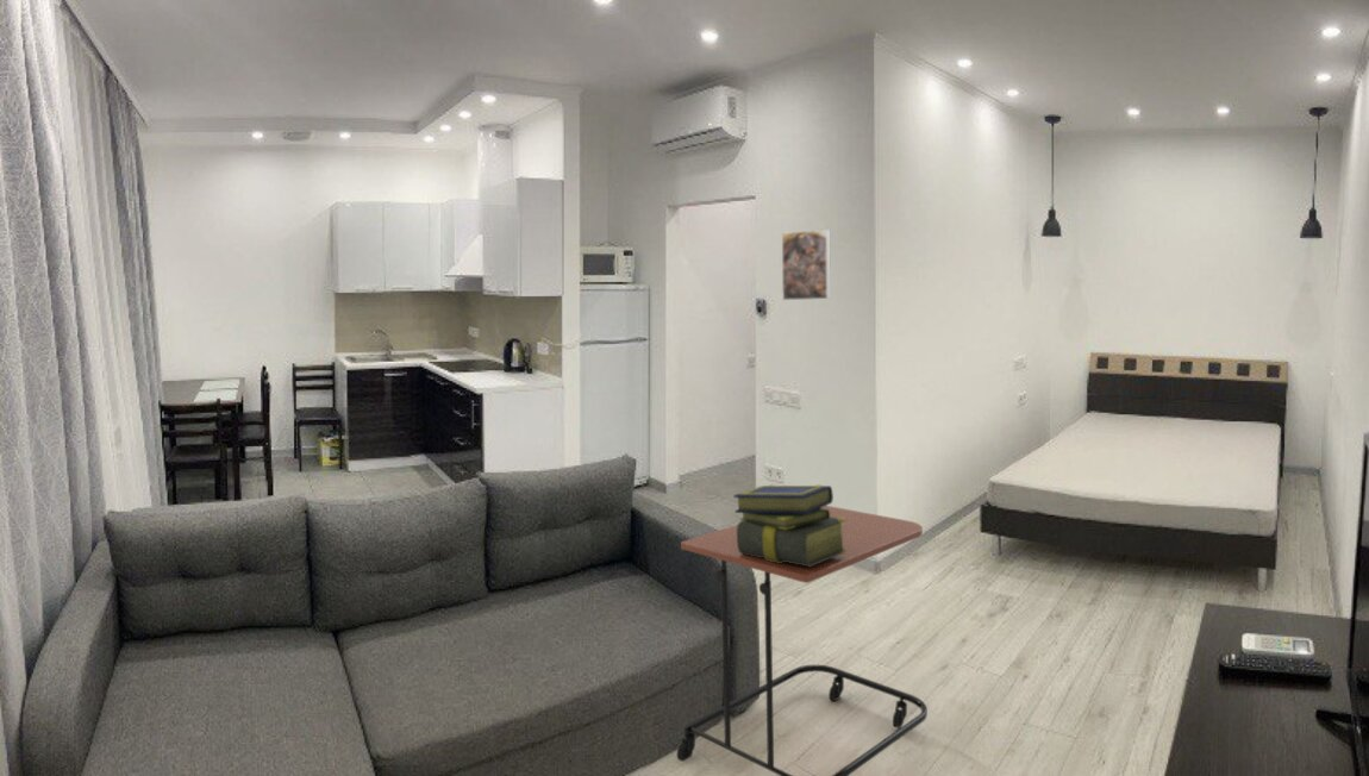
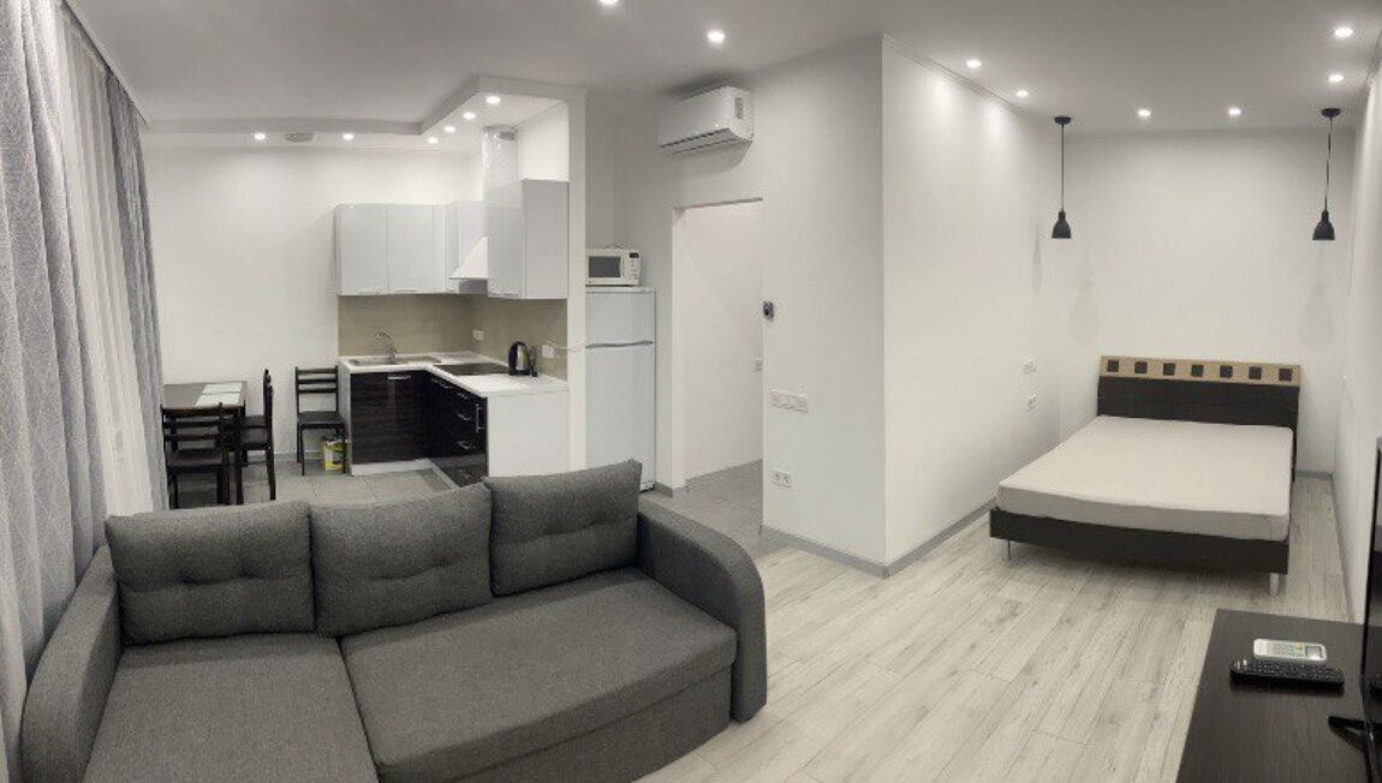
- stack of books [732,484,848,567]
- side table [676,505,929,776]
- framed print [781,227,832,301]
